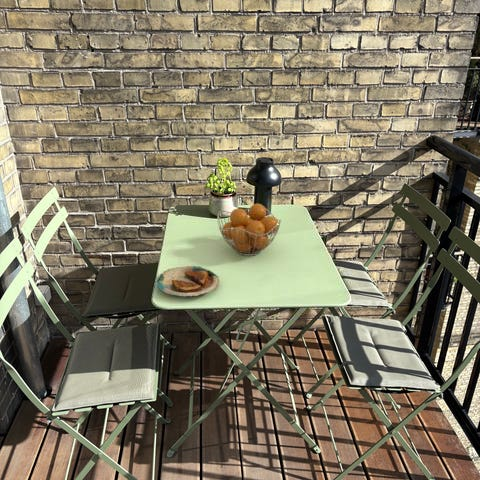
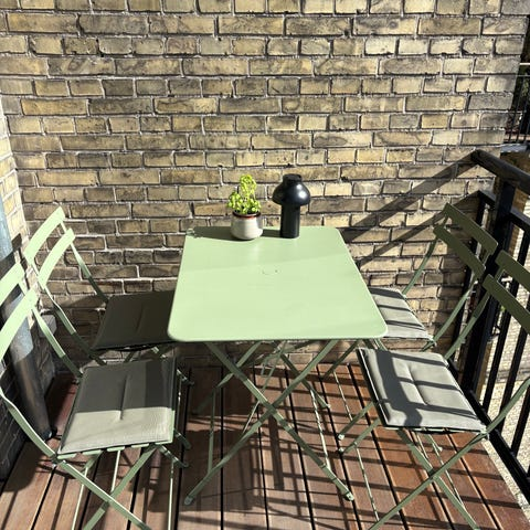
- fruit basket [216,203,282,257]
- plate [155,265,220,298]
